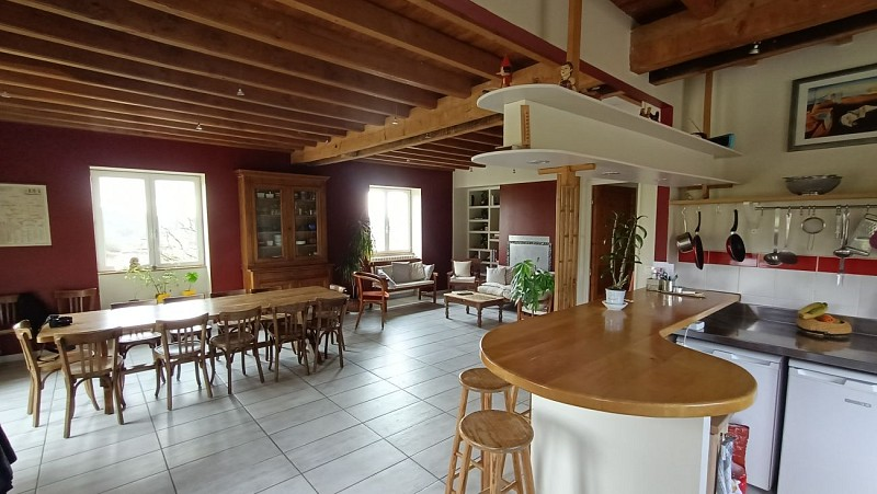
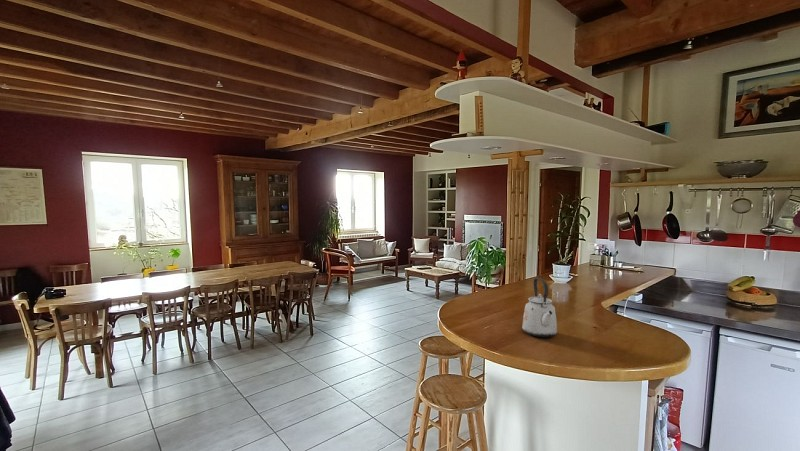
+ kettle [521,277,558,338]
